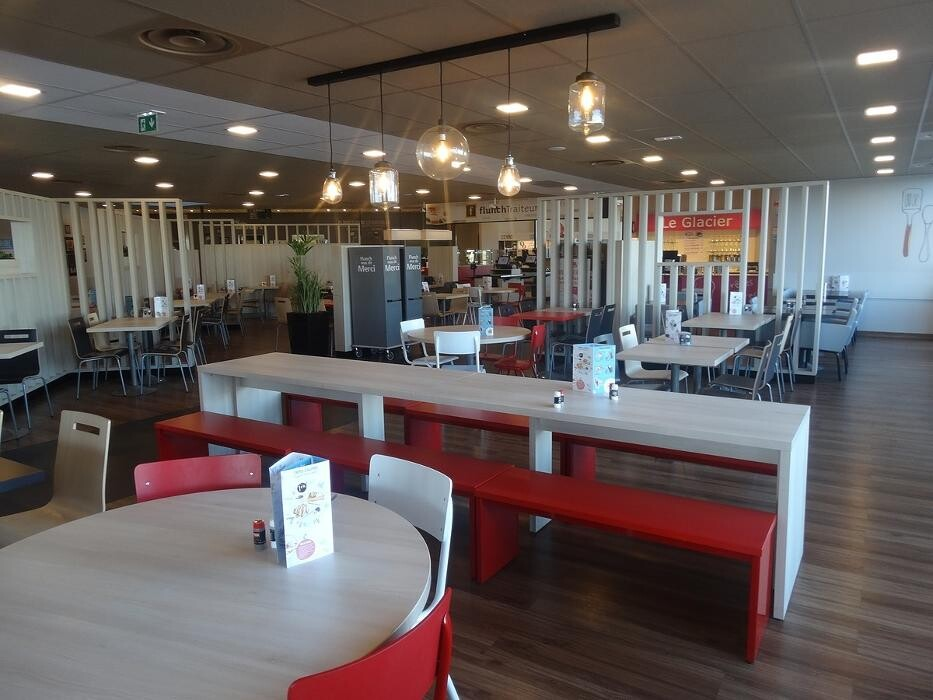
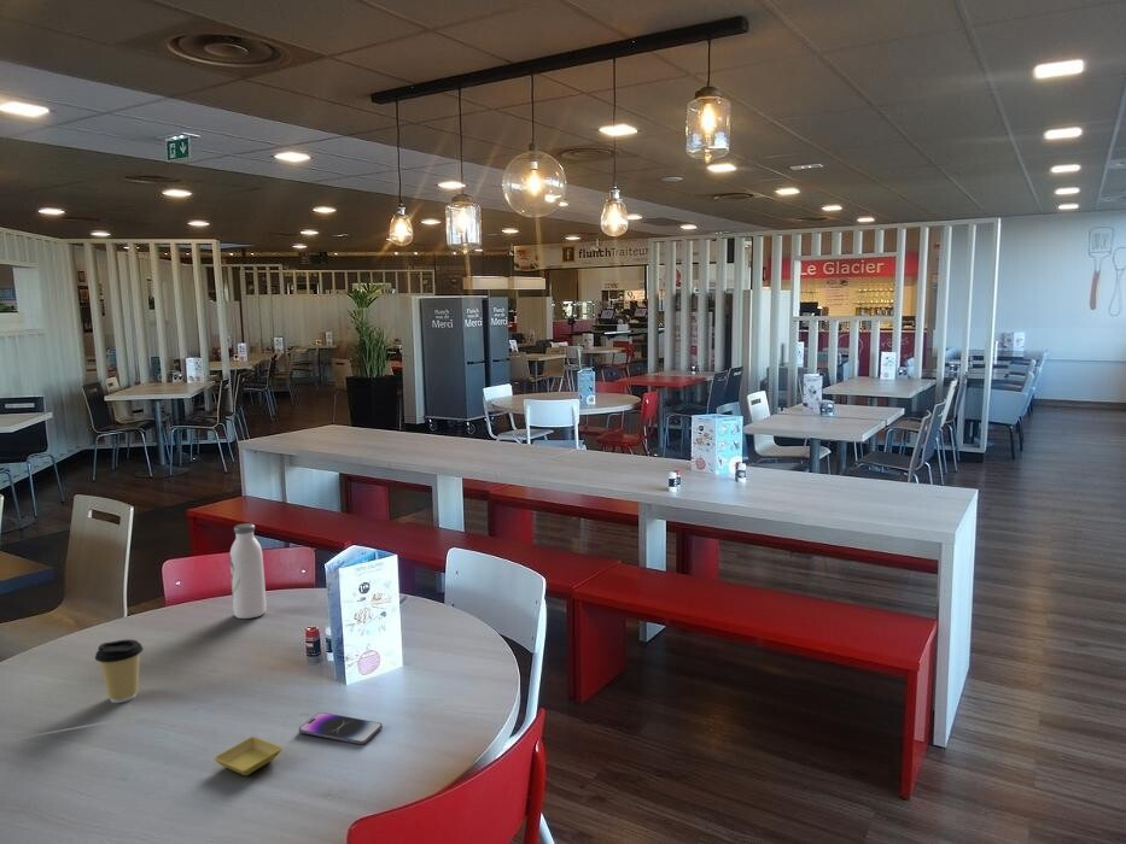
+ saucer [212,735,284,776]
+ smartphone [298,711,384,745]
+ coffee cup [94,638,145,704]
+ water bottle [229,522,267,620]
